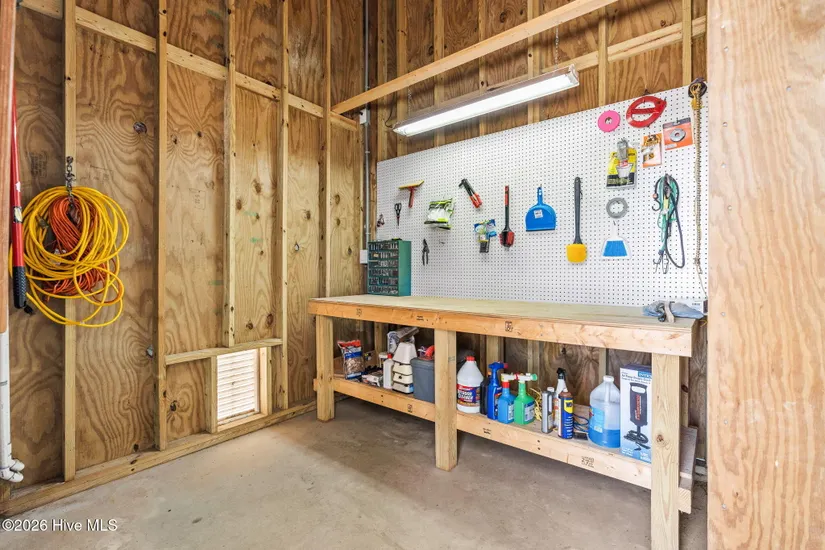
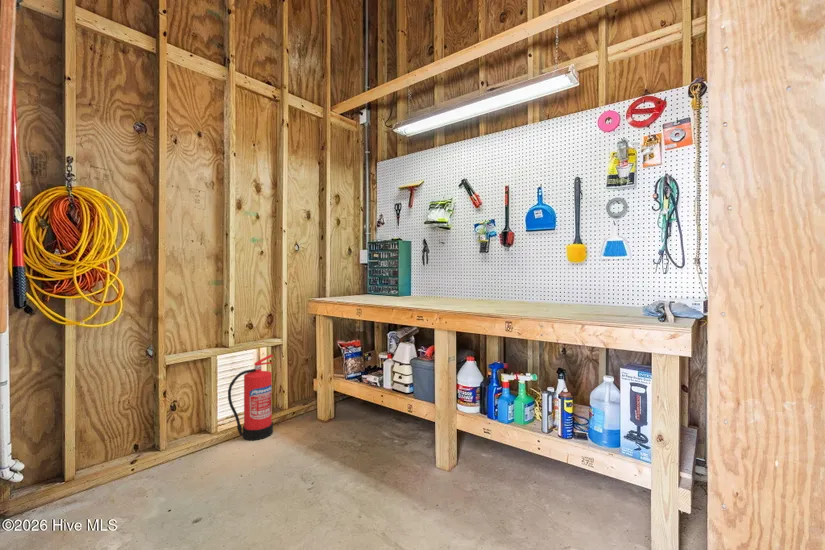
+ fire extinguisher [227,353,274,441]
